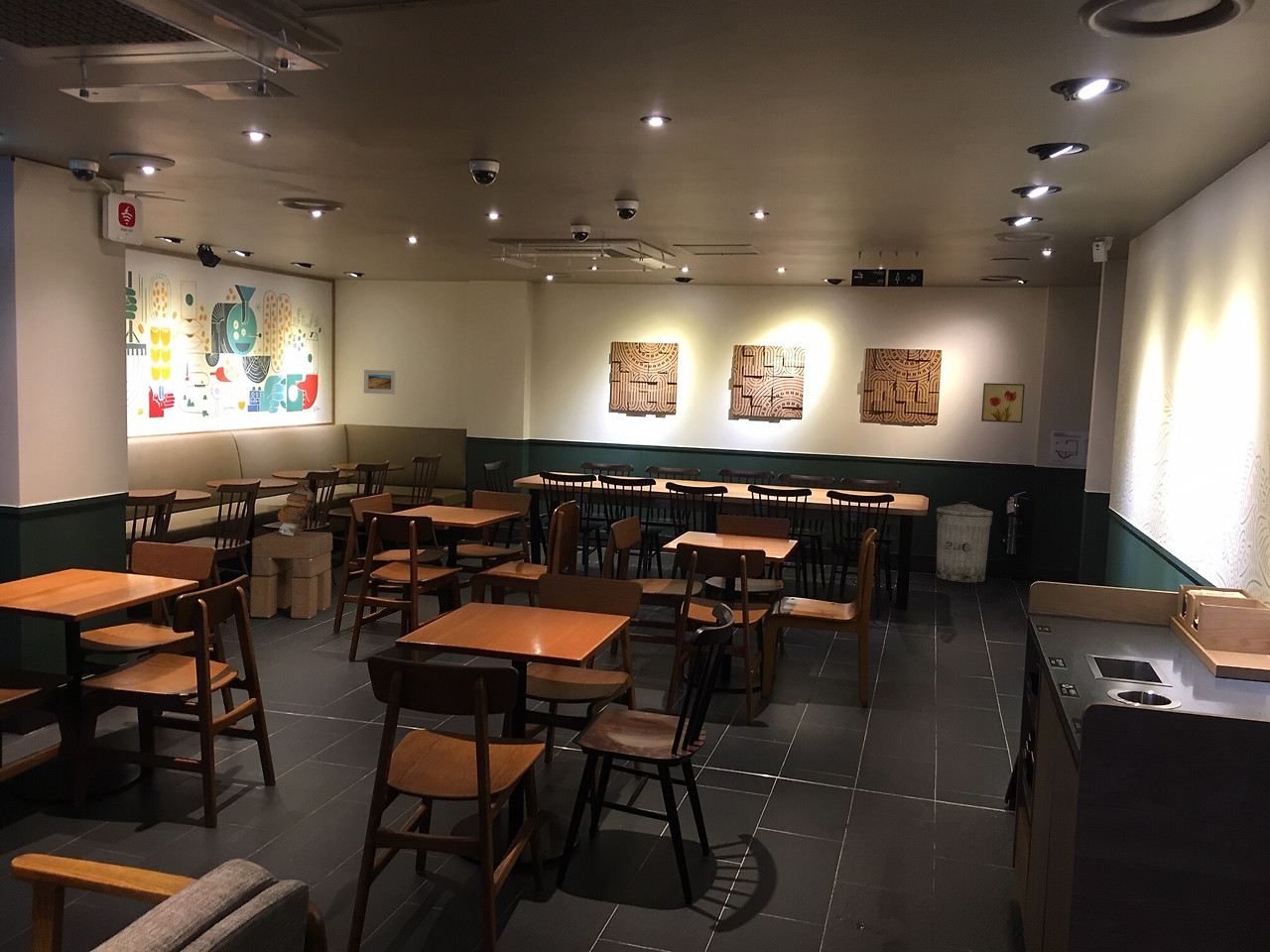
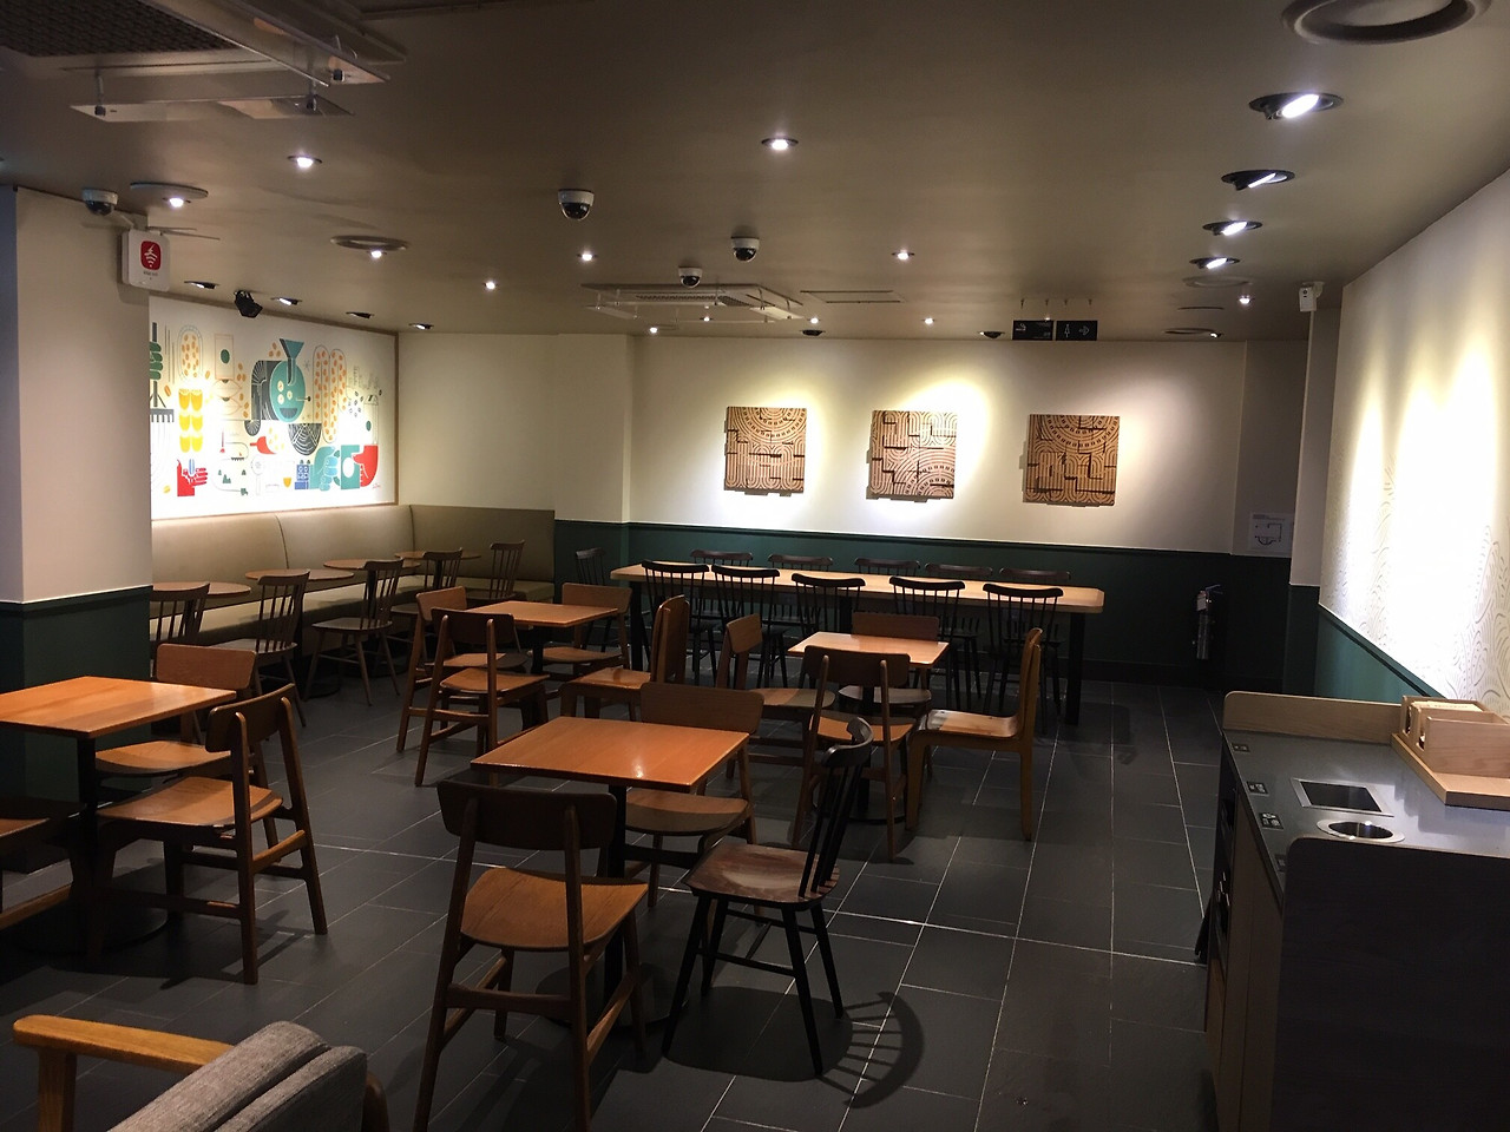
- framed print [363,369,397,396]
- wooden stool [249,530,333,620]
- wall art [980,382,1026,423]
- stack of books [277,483,317,535]
- trash can [935,501,994,583]
